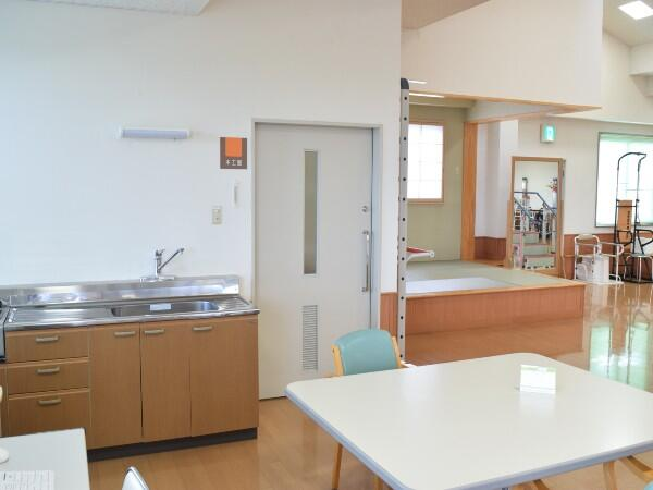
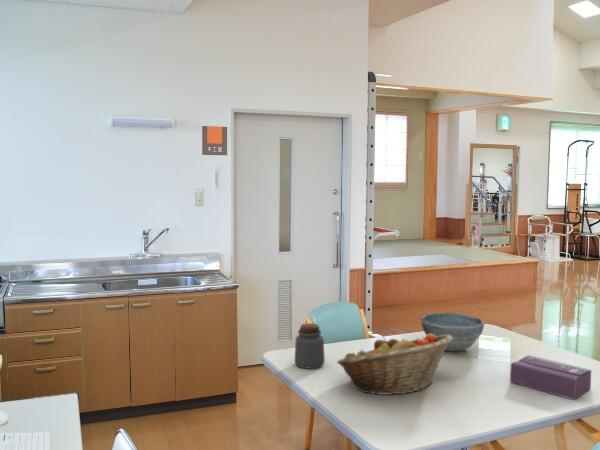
+ jar [294,322,326,370]
+ fruit basket [336,334,453,396]
+ tissue box [509,354,592,401]
+ bowl [420,311,485,352]
